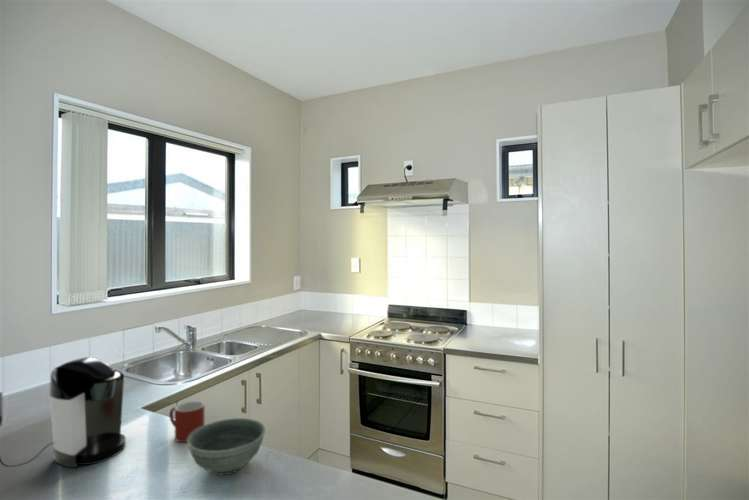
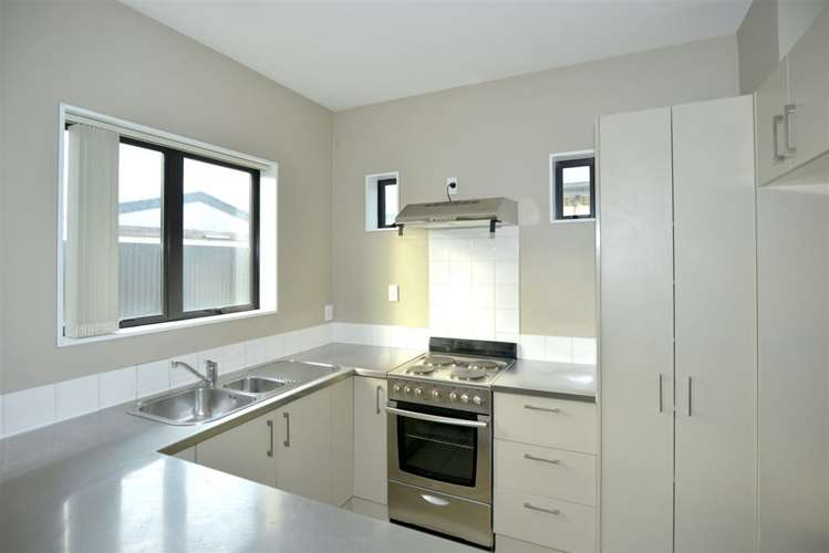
- bowl [186,417,267,476]
- mug [168,400,205,443]
- coffee maker [0,356,127,468]
